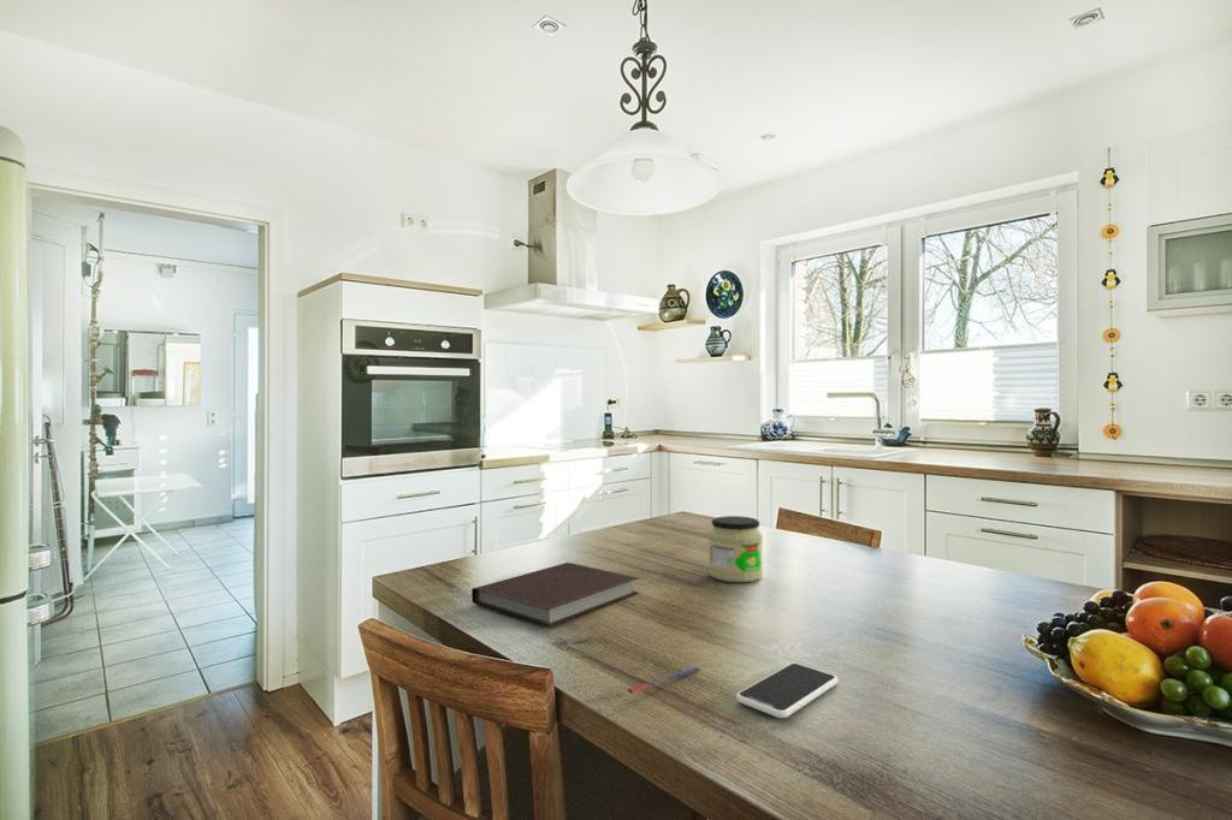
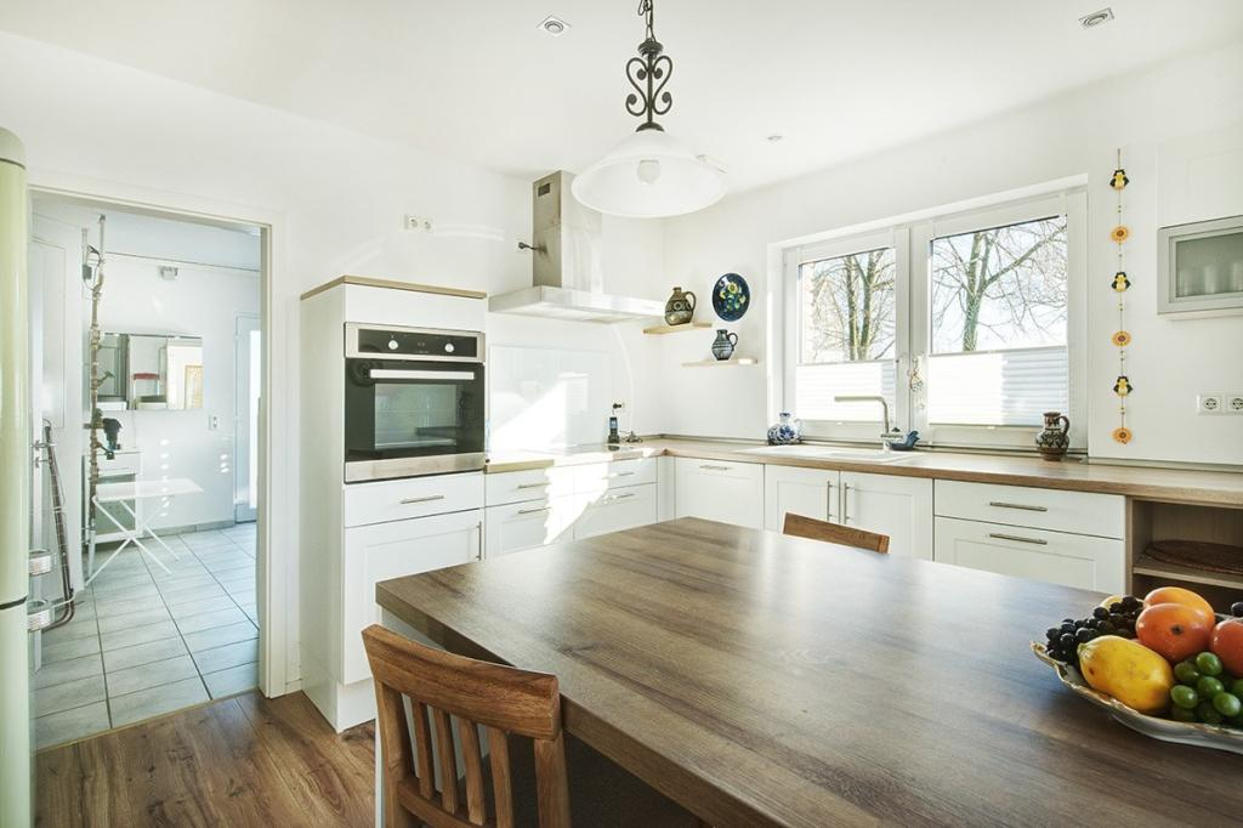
- jar [707,515,764,583]
- pen [627,665,703,695]
- notebook [470,561,640,629]
- smartphone [735,662,839,719]
